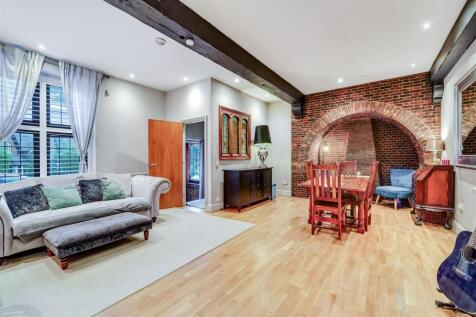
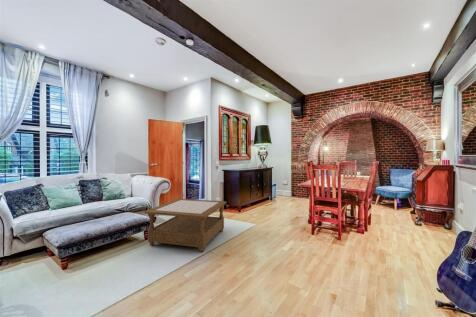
+ coffee table [144,198,227,253]
